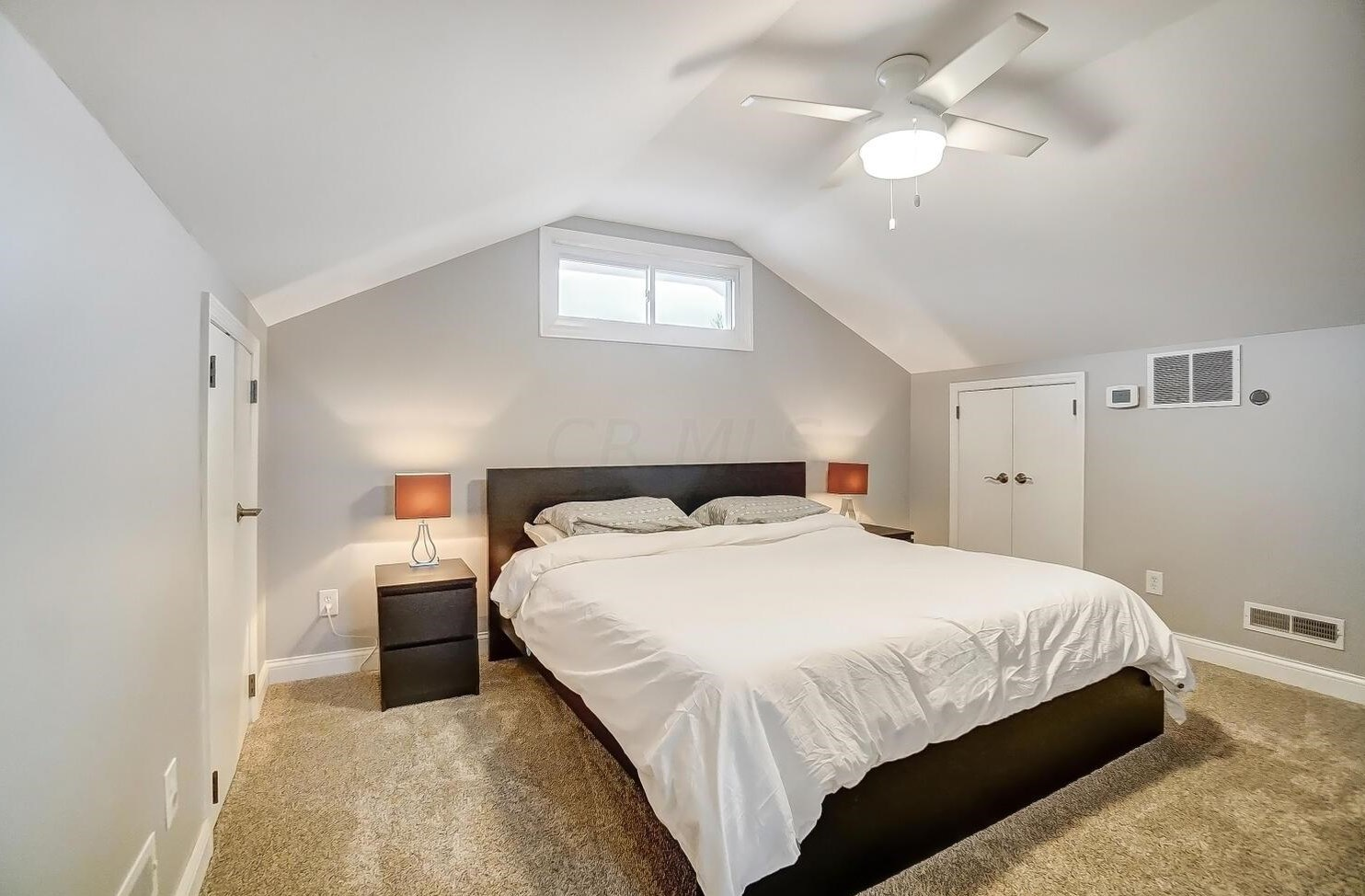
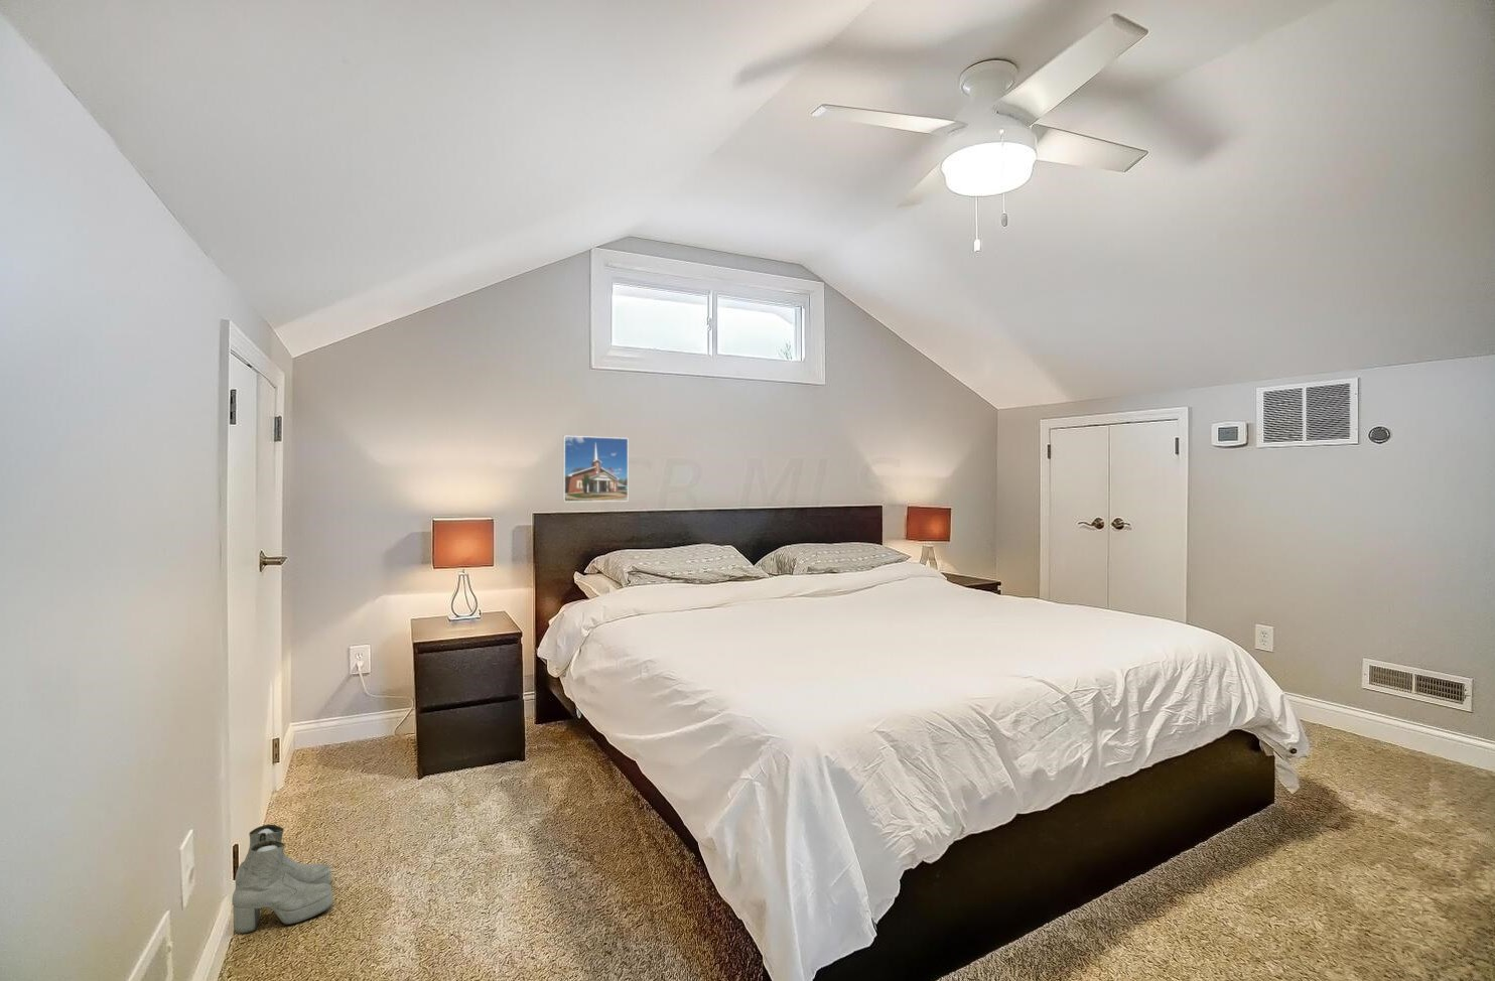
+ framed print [562,435,630,503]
+ boots [231,823,334,935]
